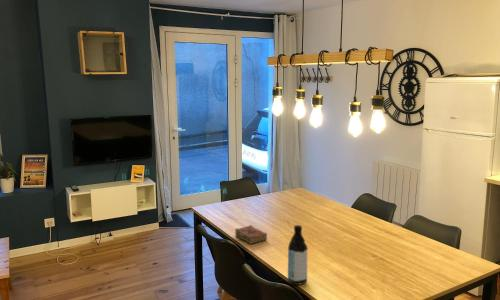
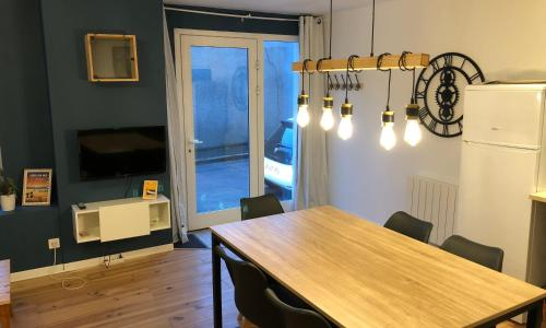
- book [234,224,268,245]
- water bottle [287,224,309,286]
